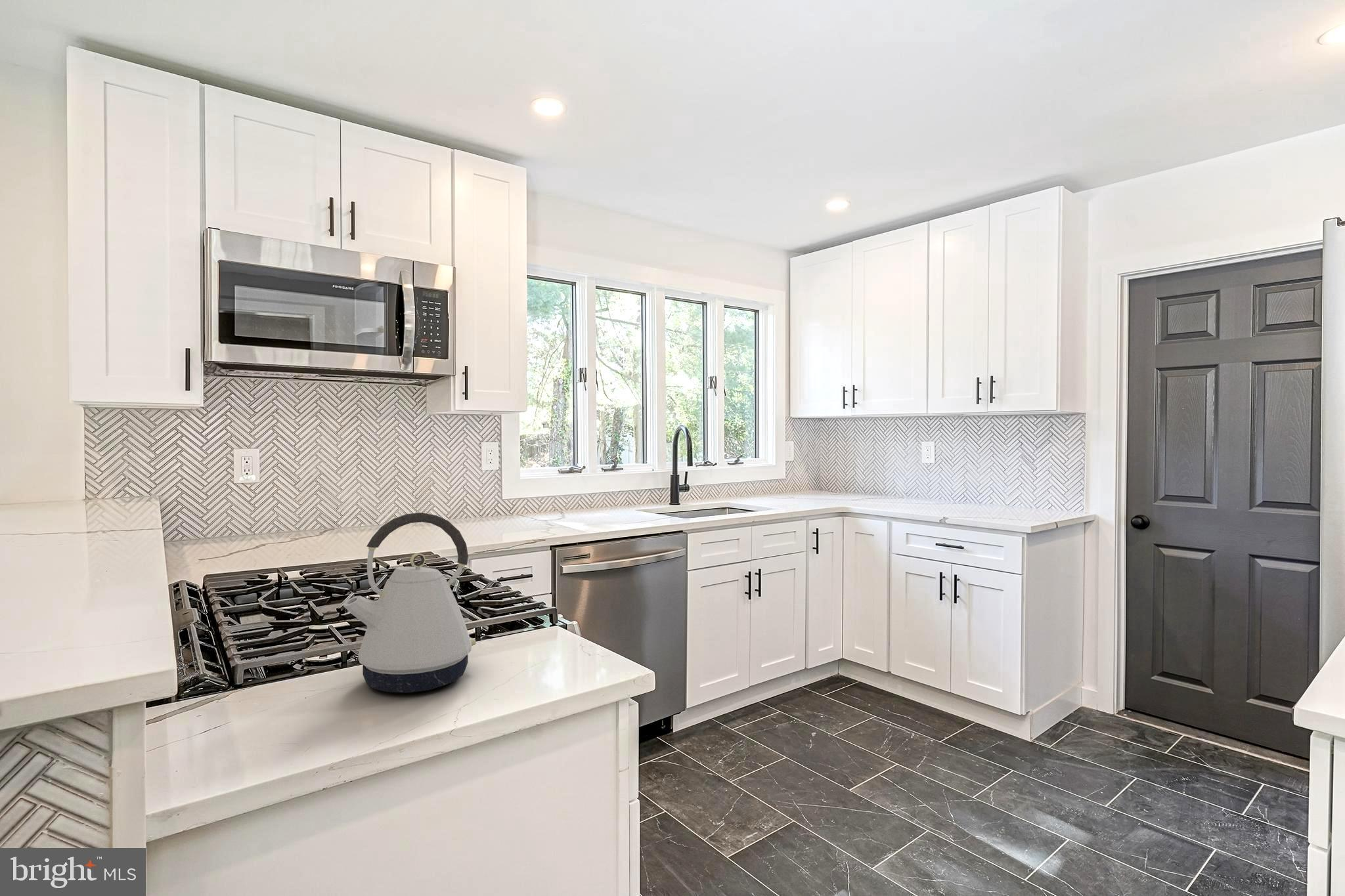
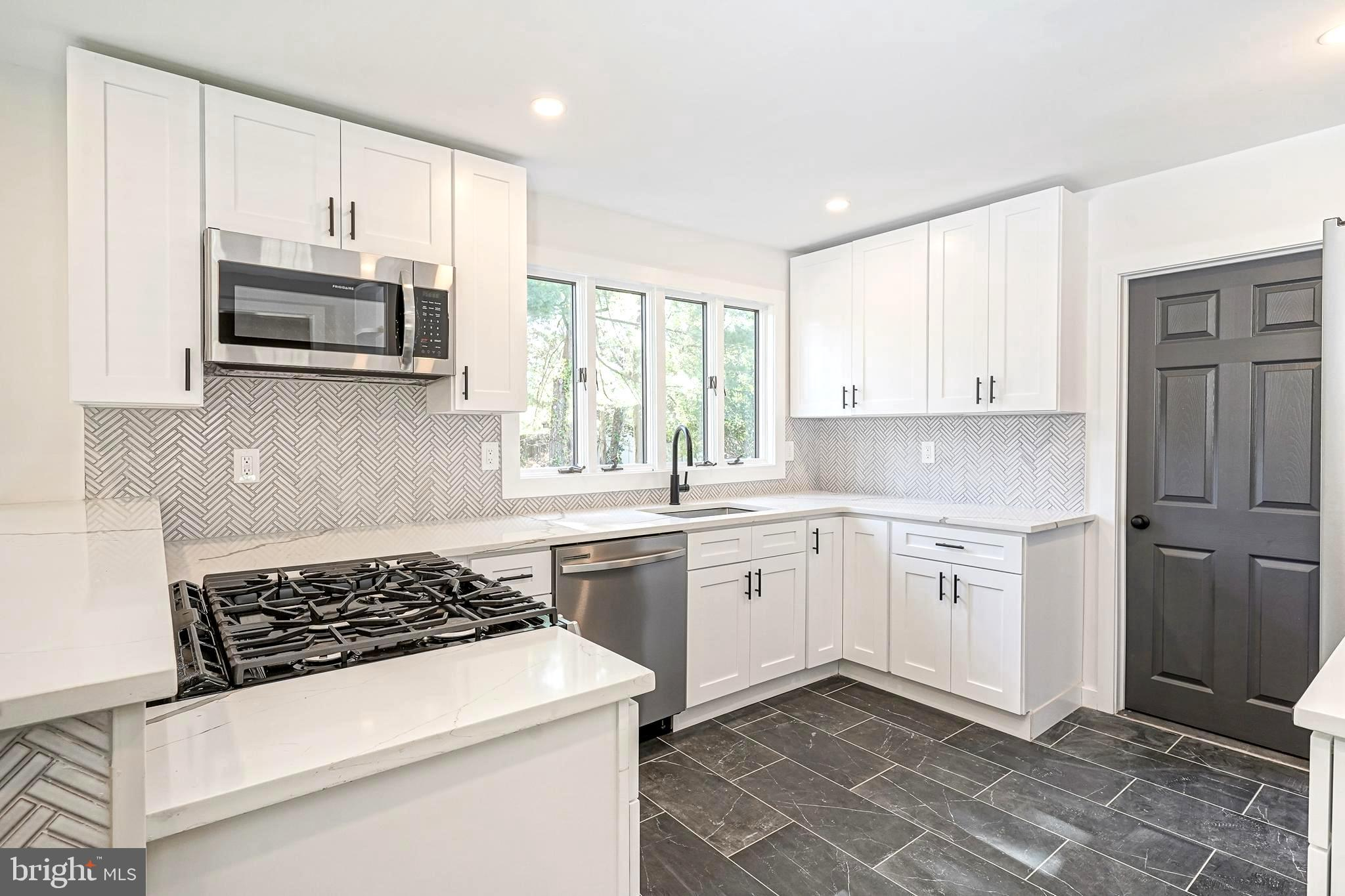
- kettle [343,512,477,694]
